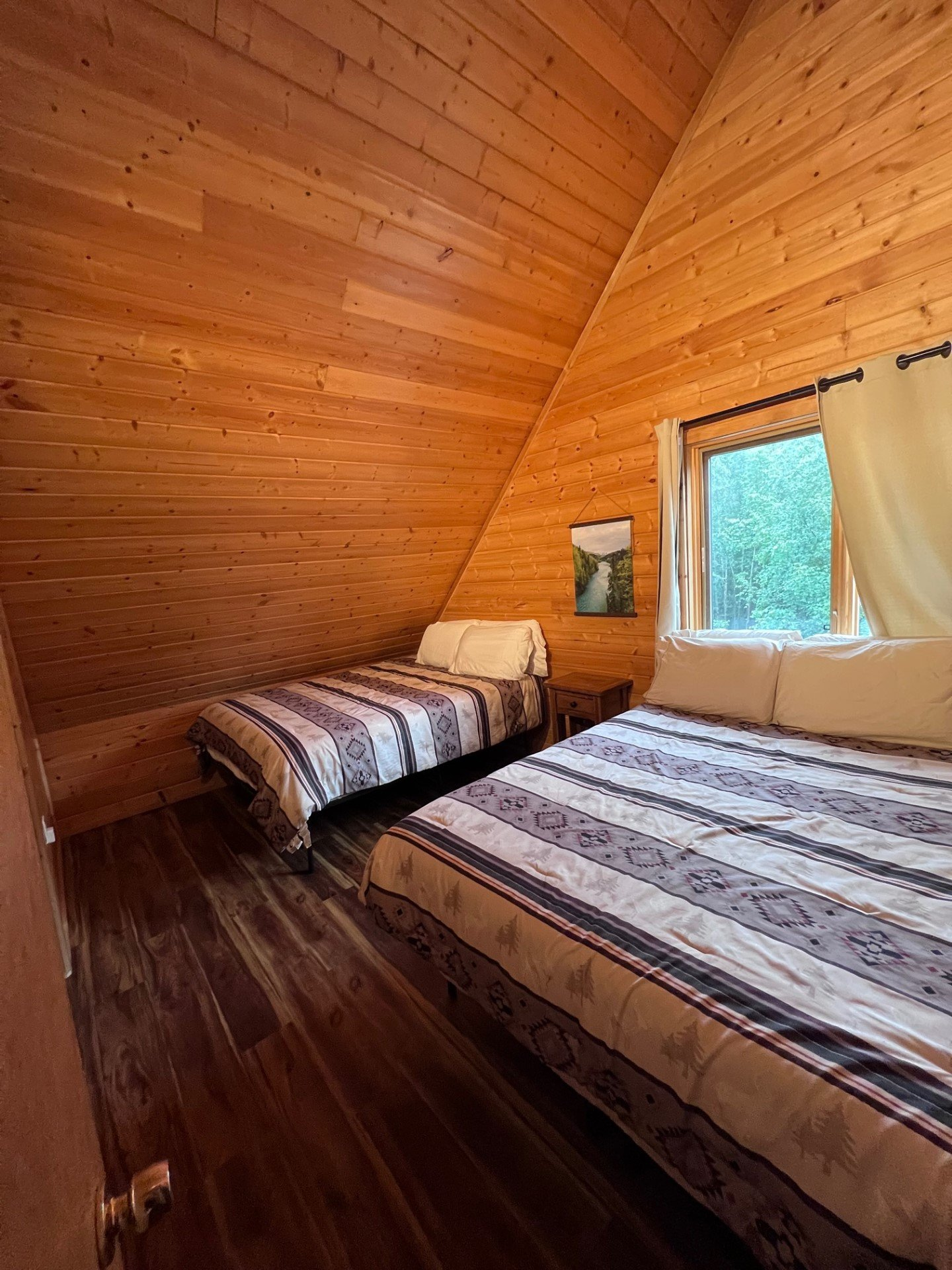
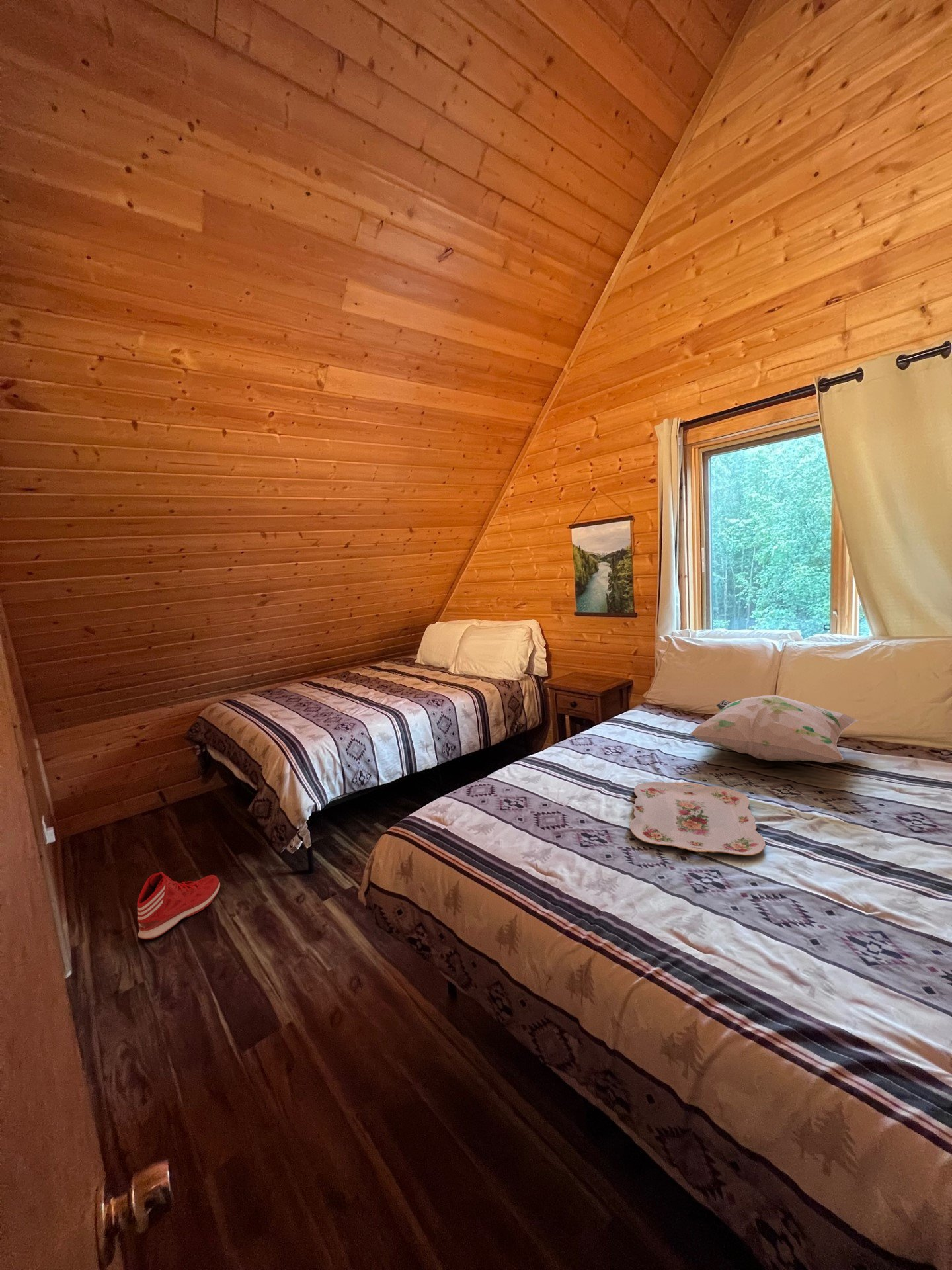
+ sneaker [136,872,221,940]
+ serving tray [629,781,766,856]
+ decorative pillow [689,695,859,763]
